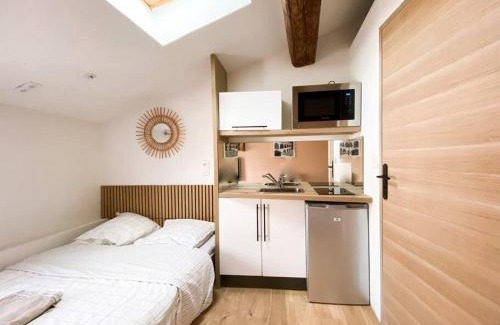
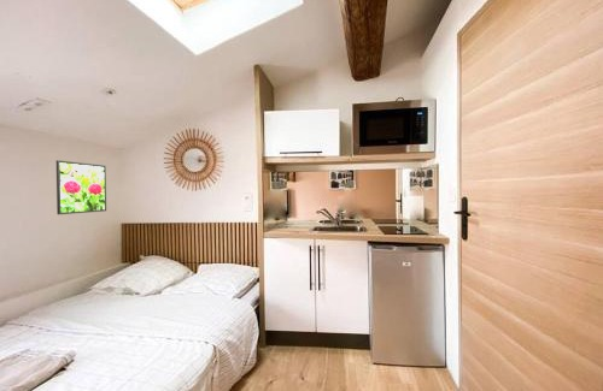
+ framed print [55,159,107,215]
